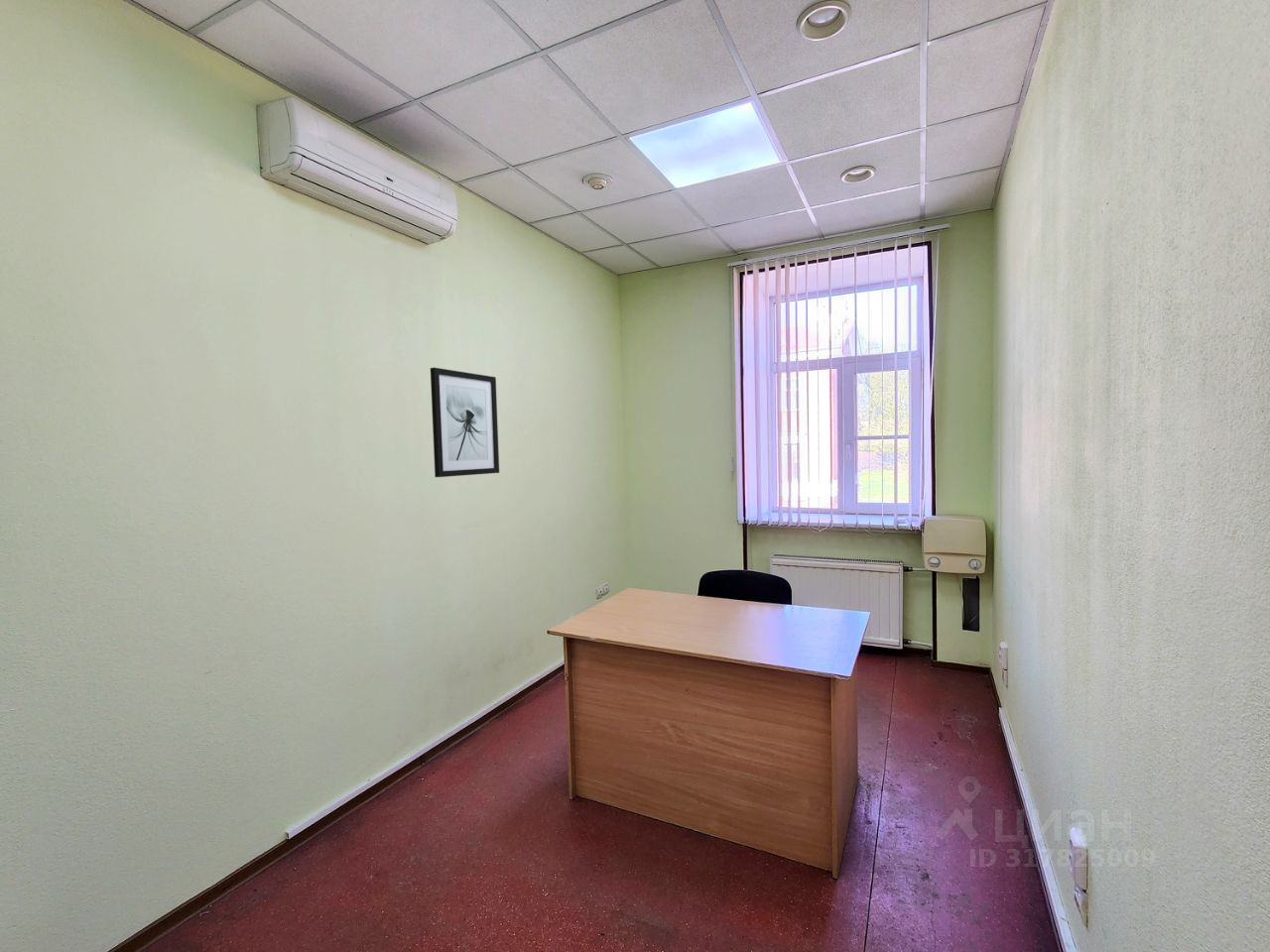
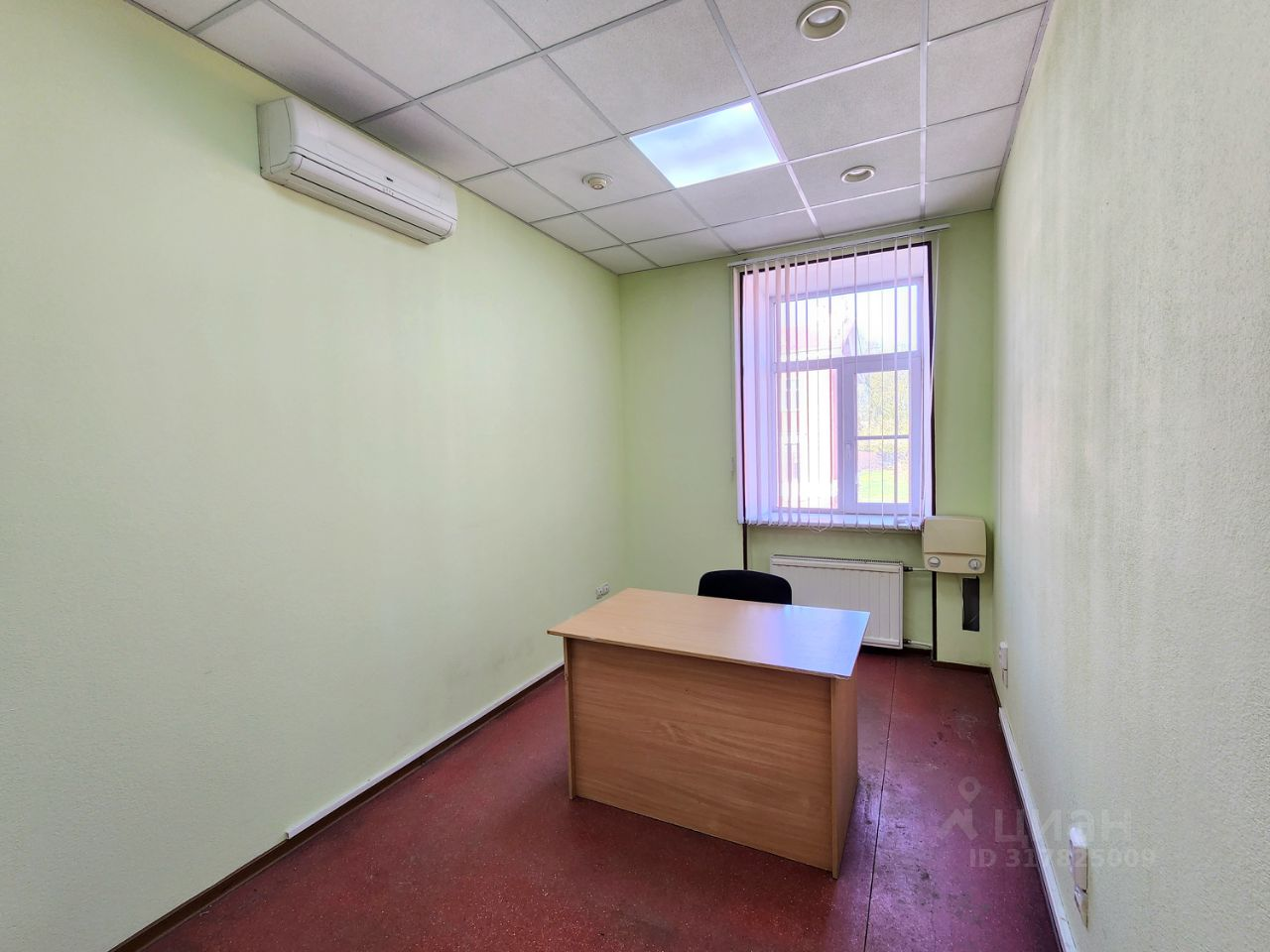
- wall art [430,367,500,478]
